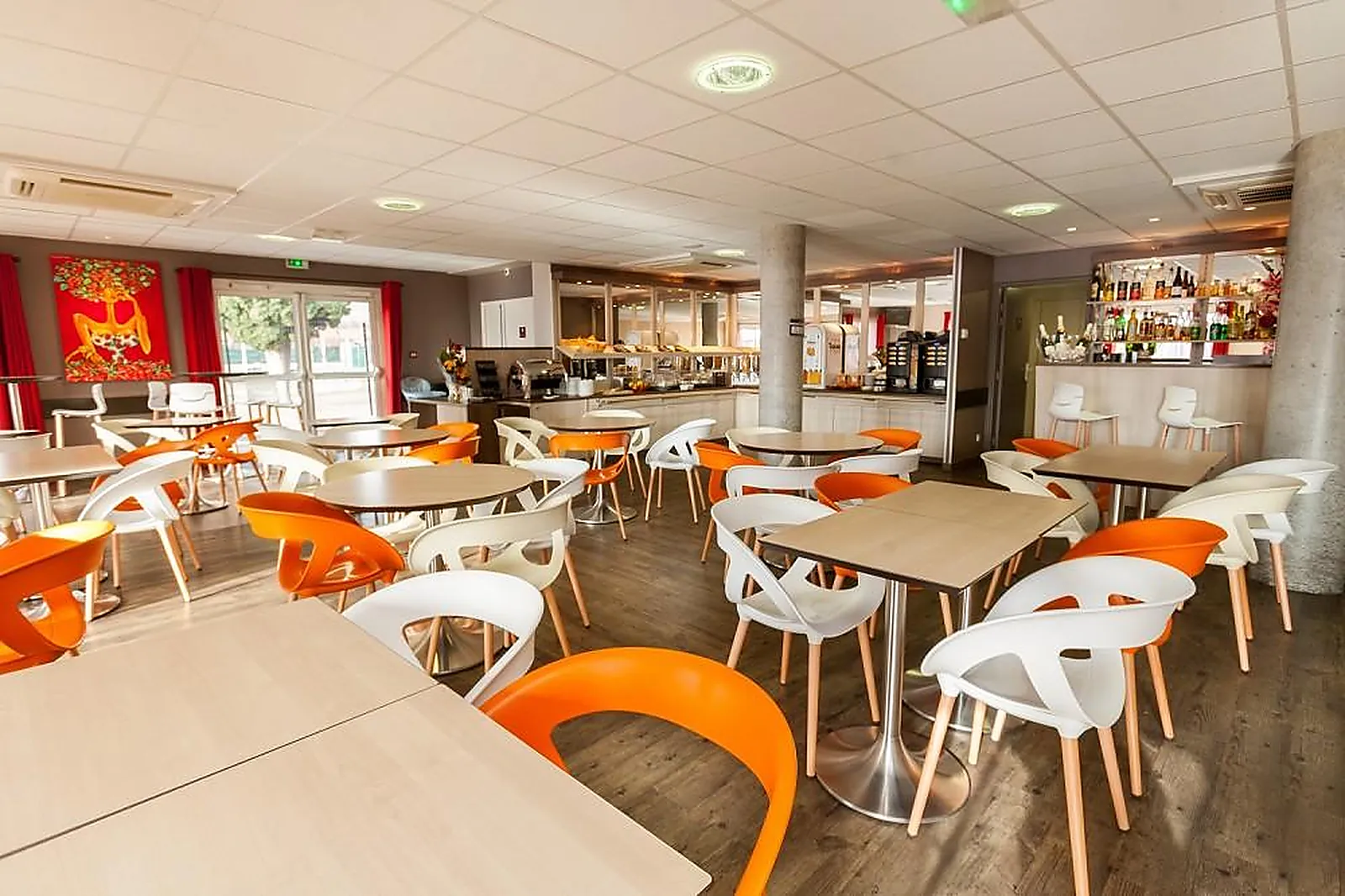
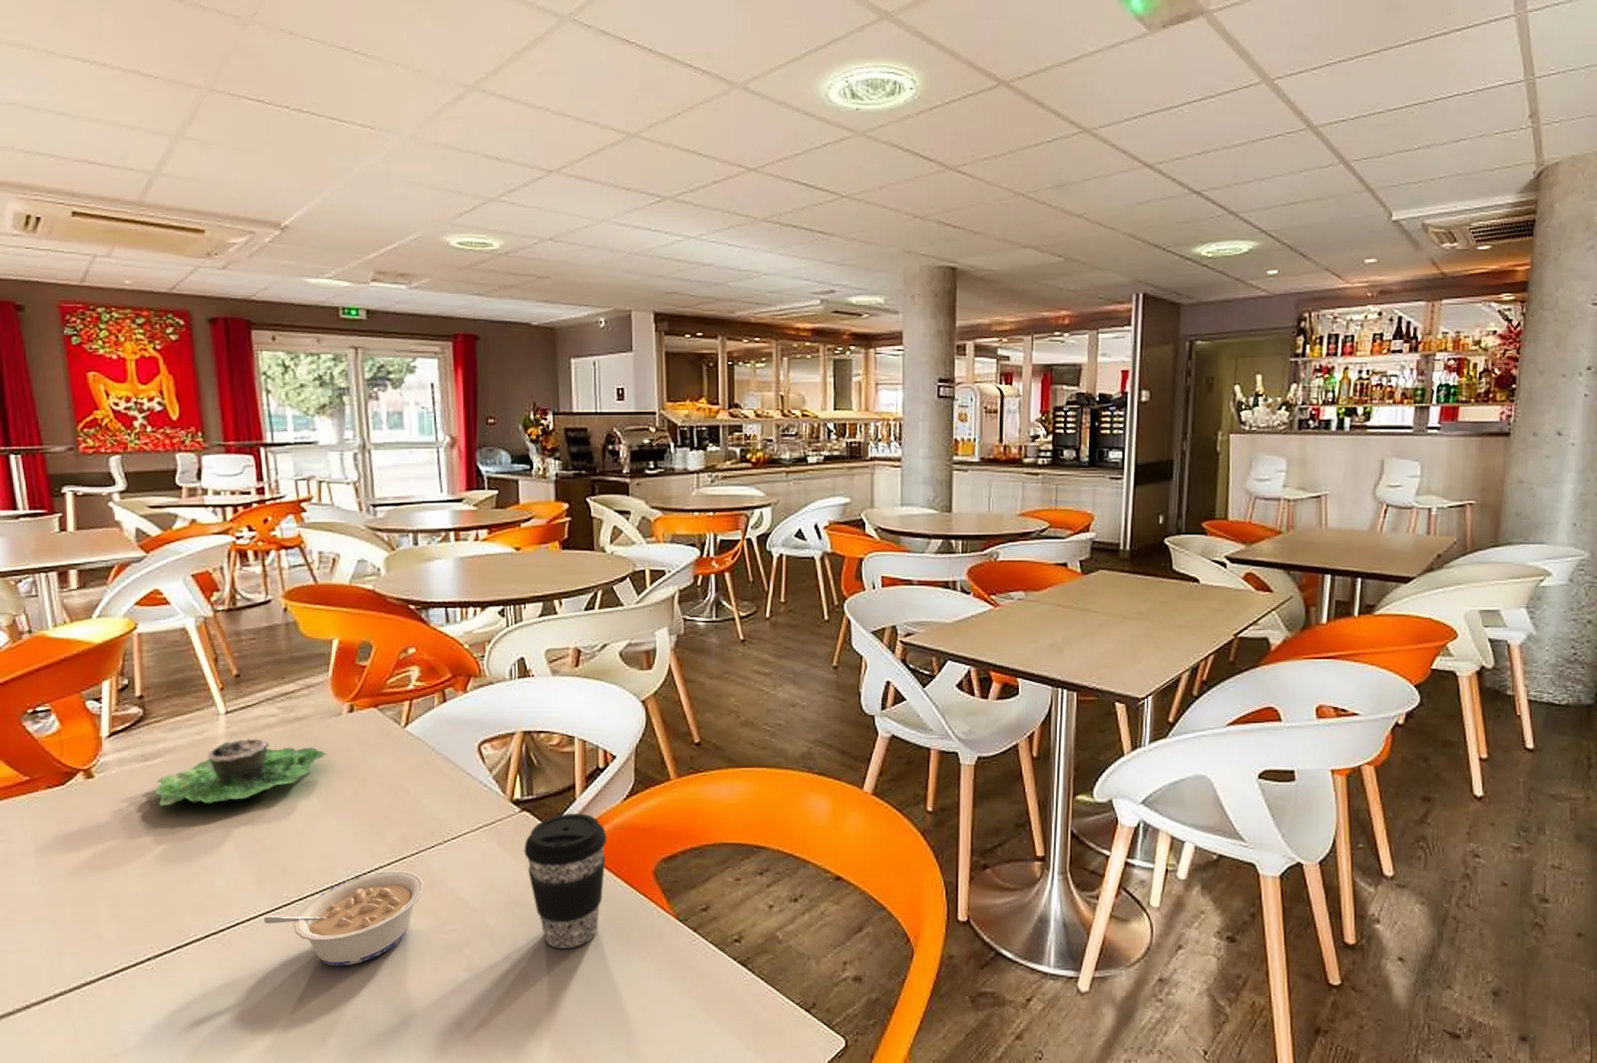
+ coffee cup [522,813,608,949]
+ legume [264,871,425,967]
+ succulent planter [156,738,327,807]
